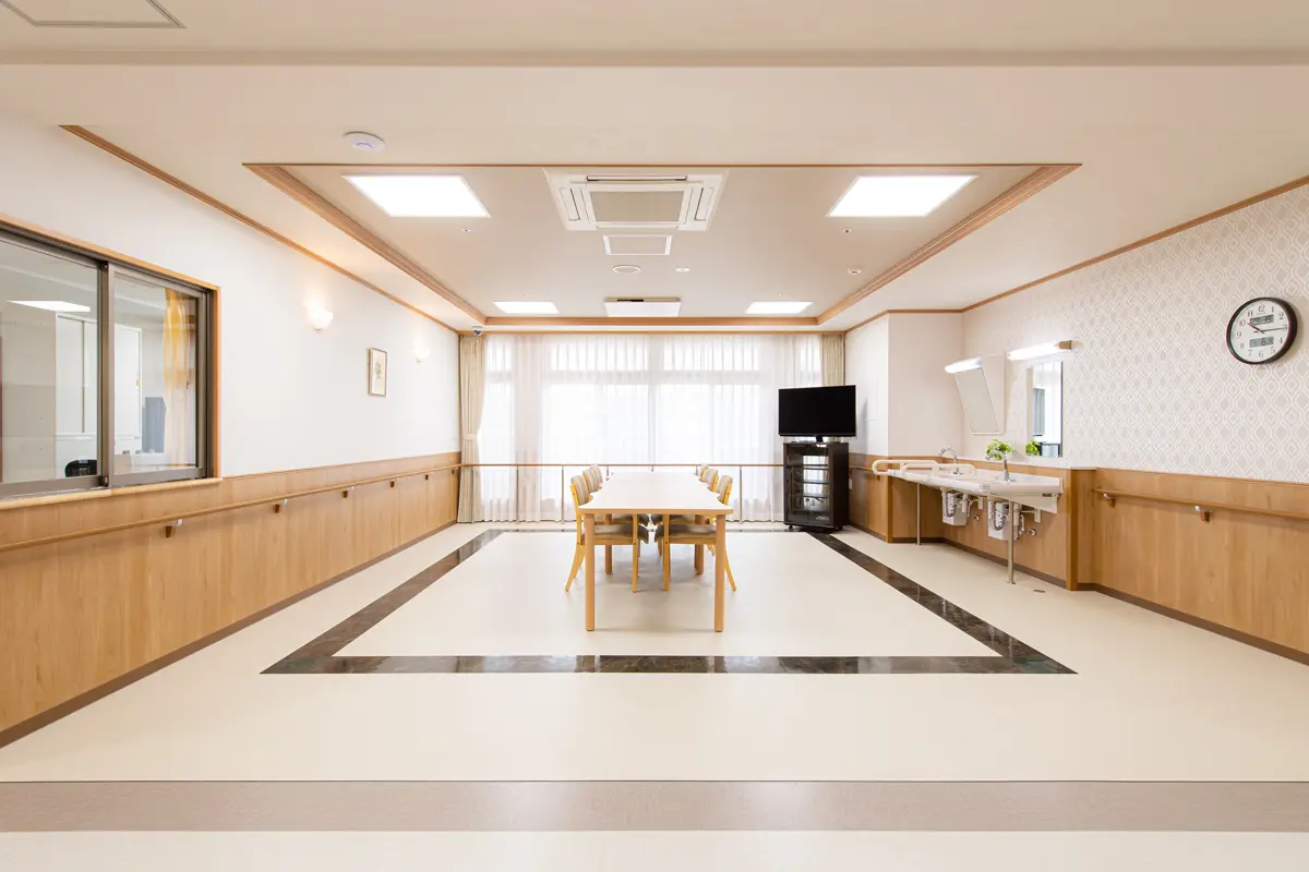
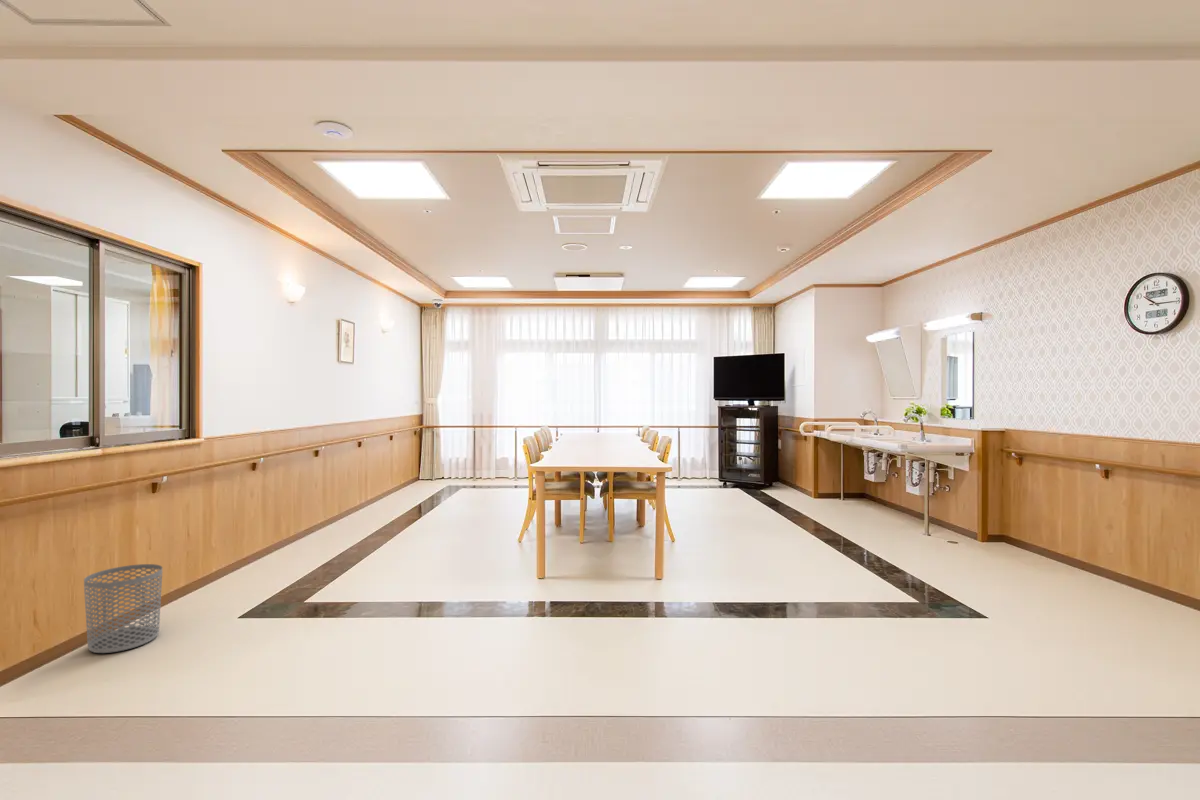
+ waste bin [83,563,163,654]
